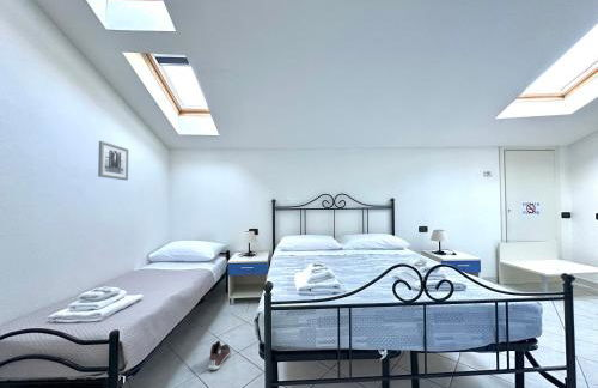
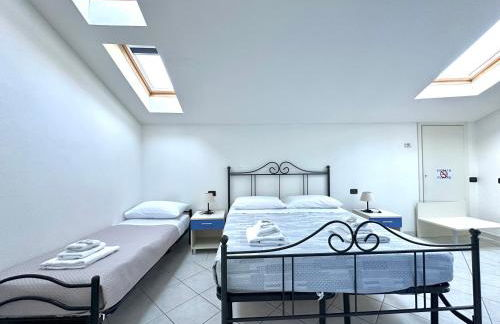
- sneaker [207,340,232,371]
- wall art [97,140,129,181]
